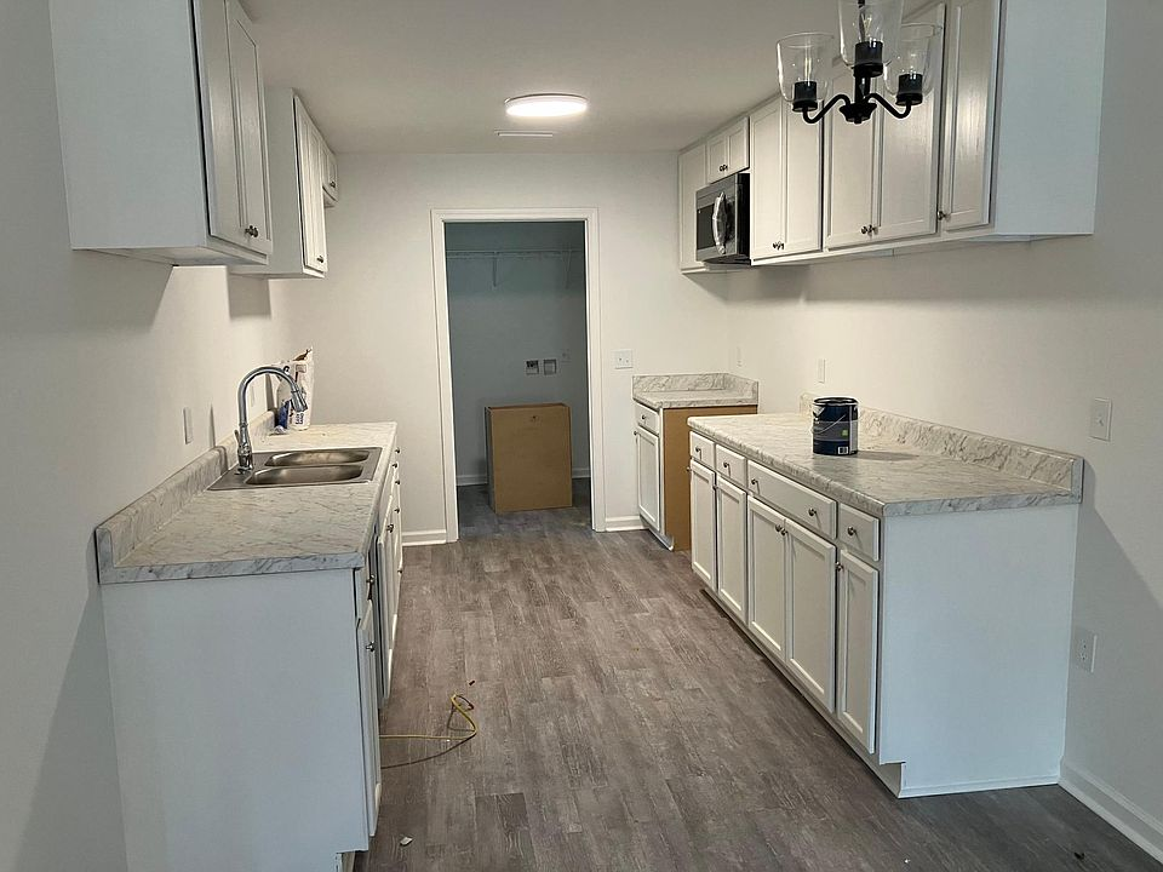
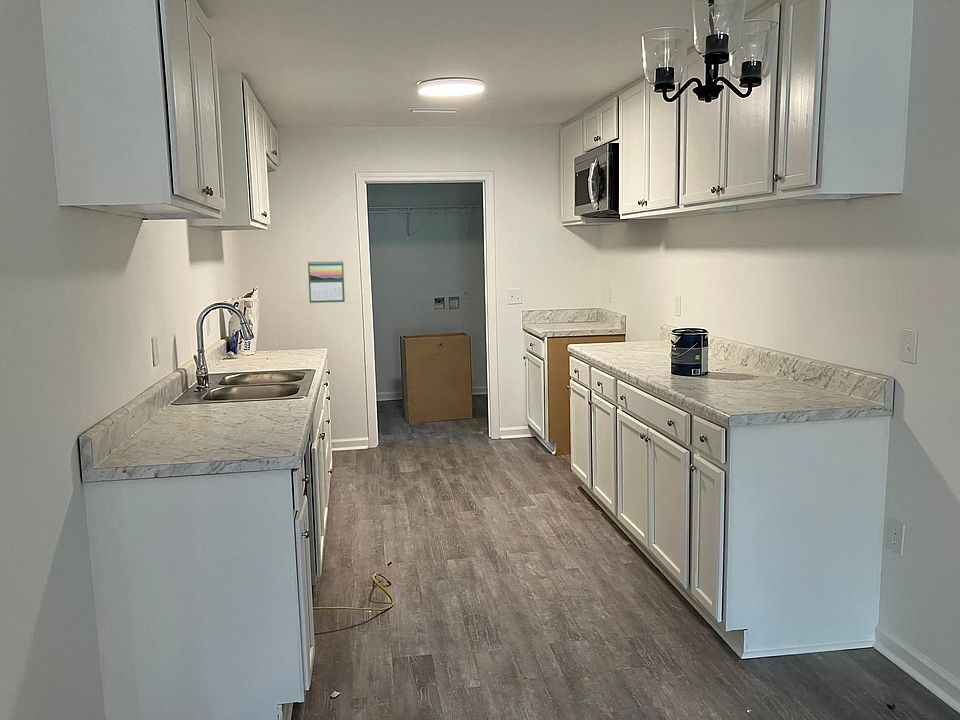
+ calendar [307,259,346,304]
